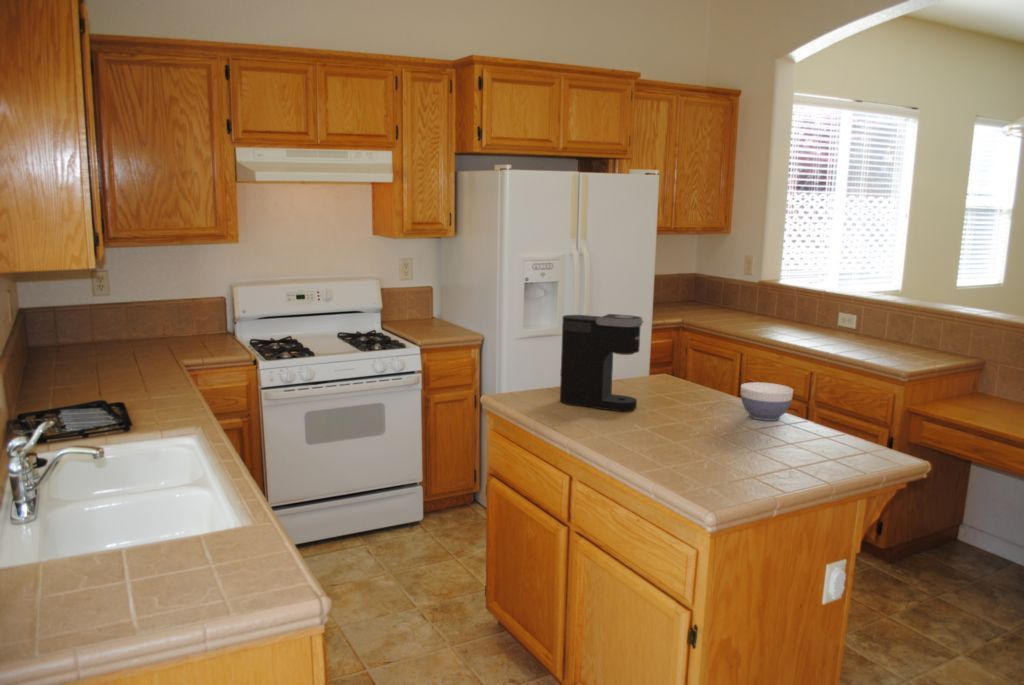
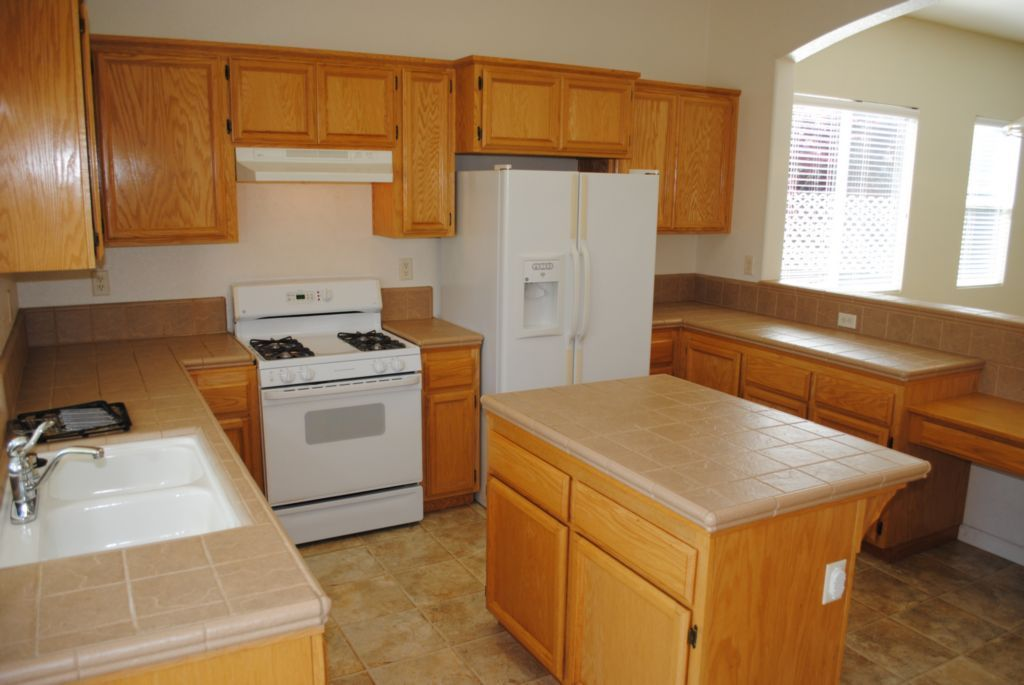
- bowl [740,381,794,422]
- coffee maker [559,313,645,412]
